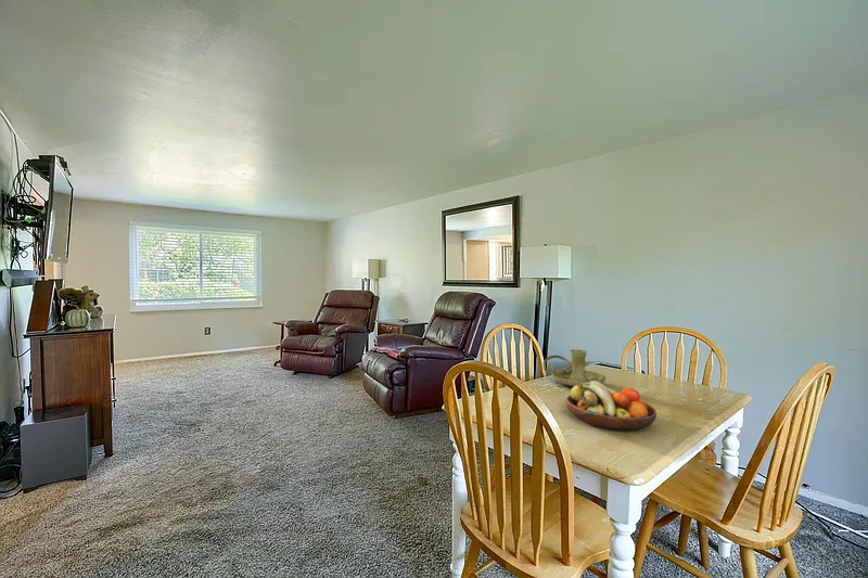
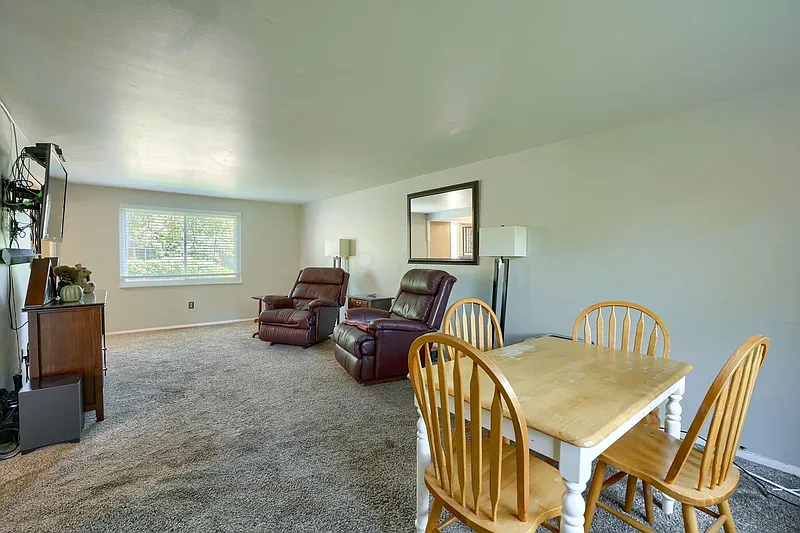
- candle holder [541,348,607,387]
- fruit bowl [565,381,658,432]
